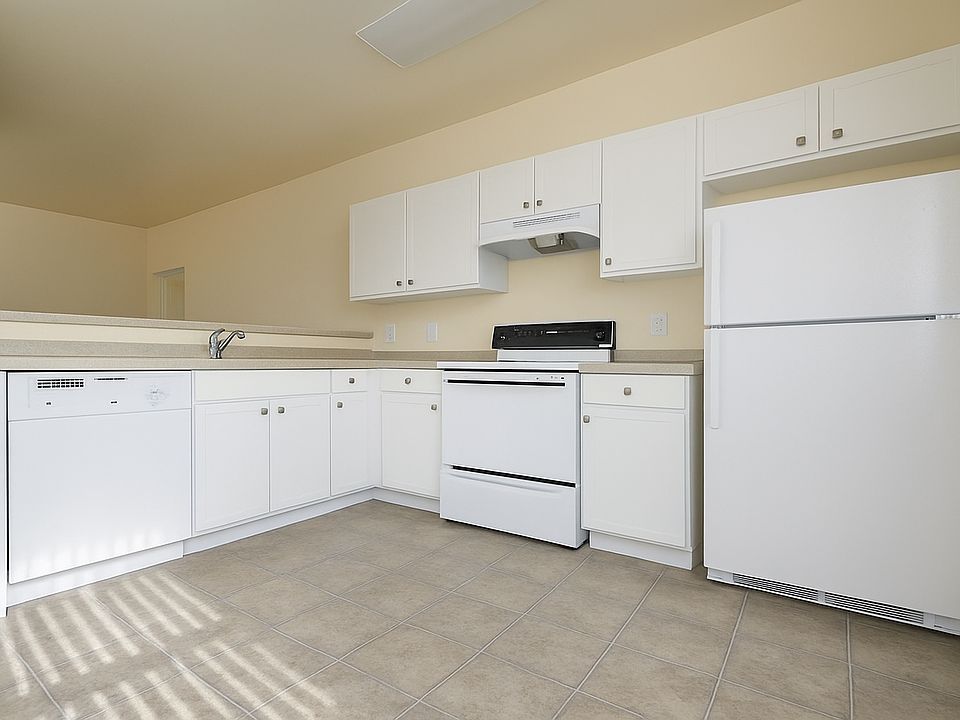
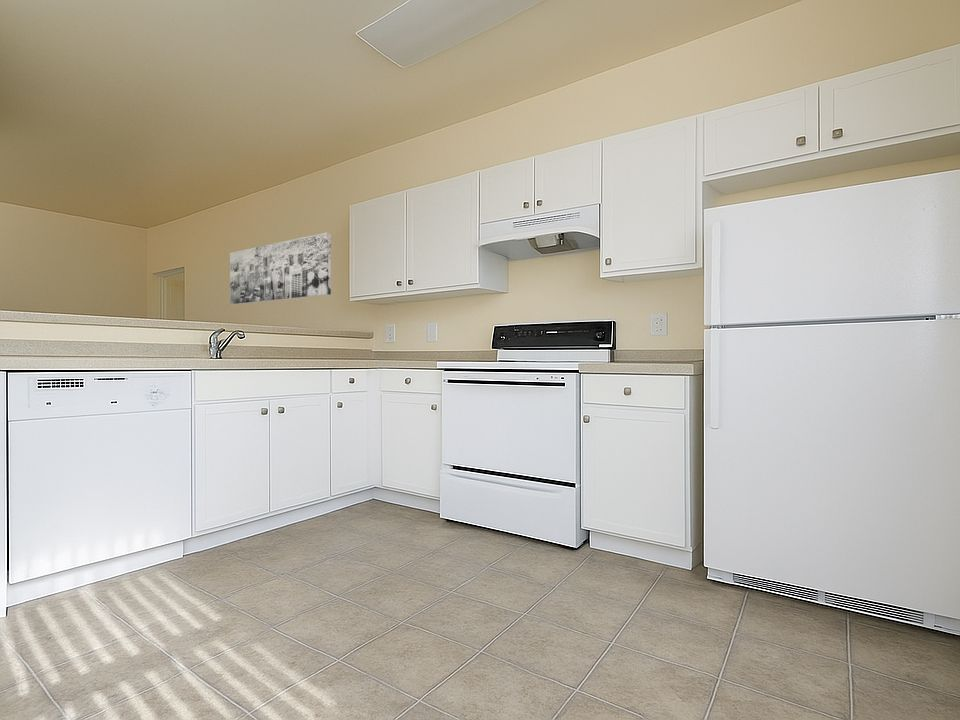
+ wall art [229,232,332,306]
